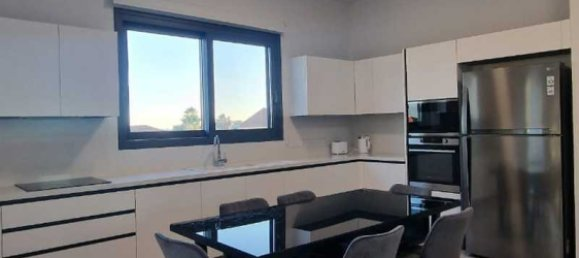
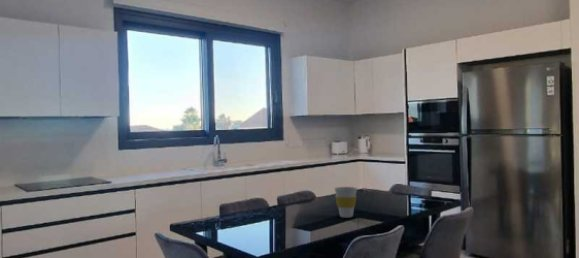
+ cup [333,186,358,219]
